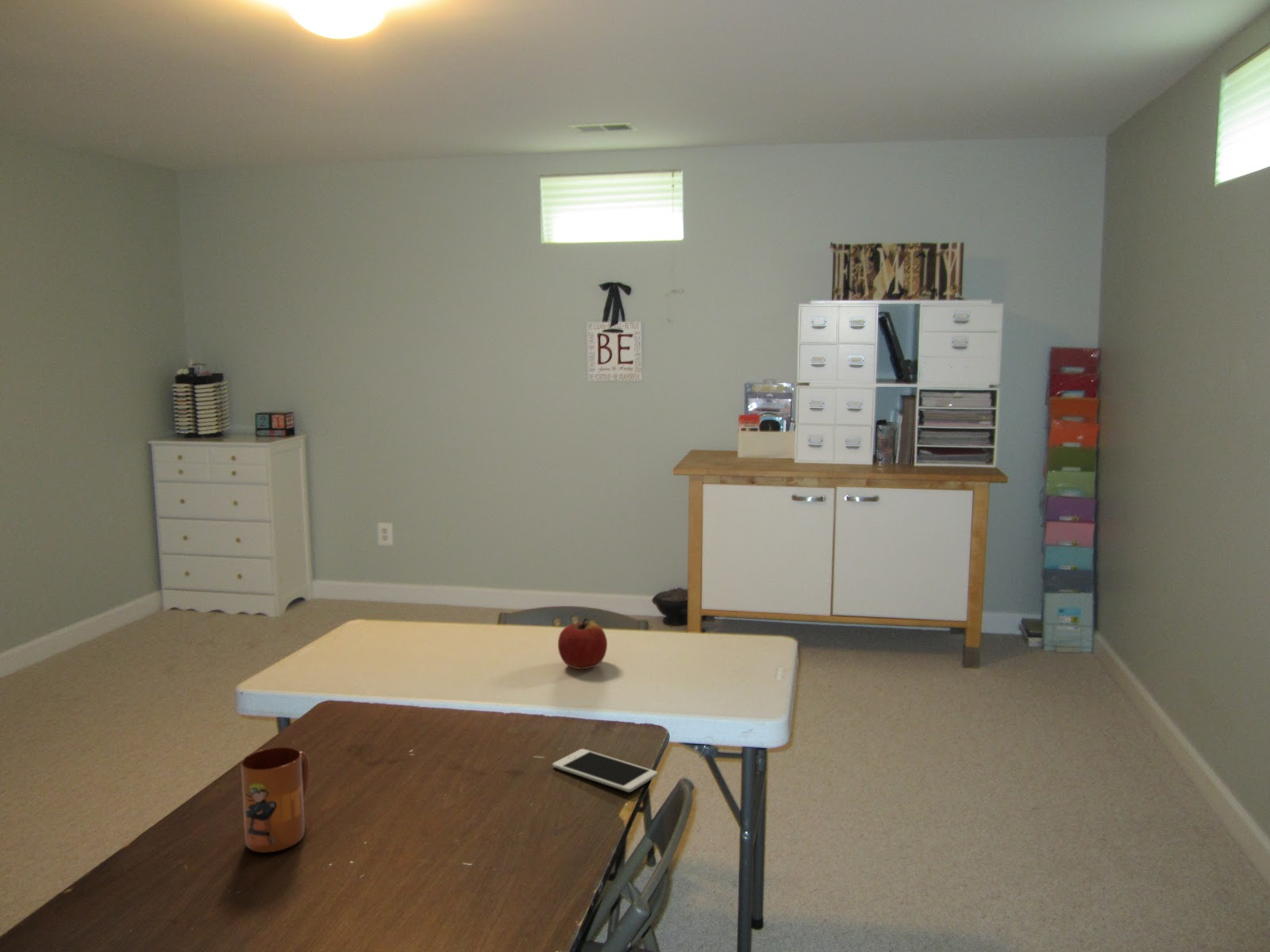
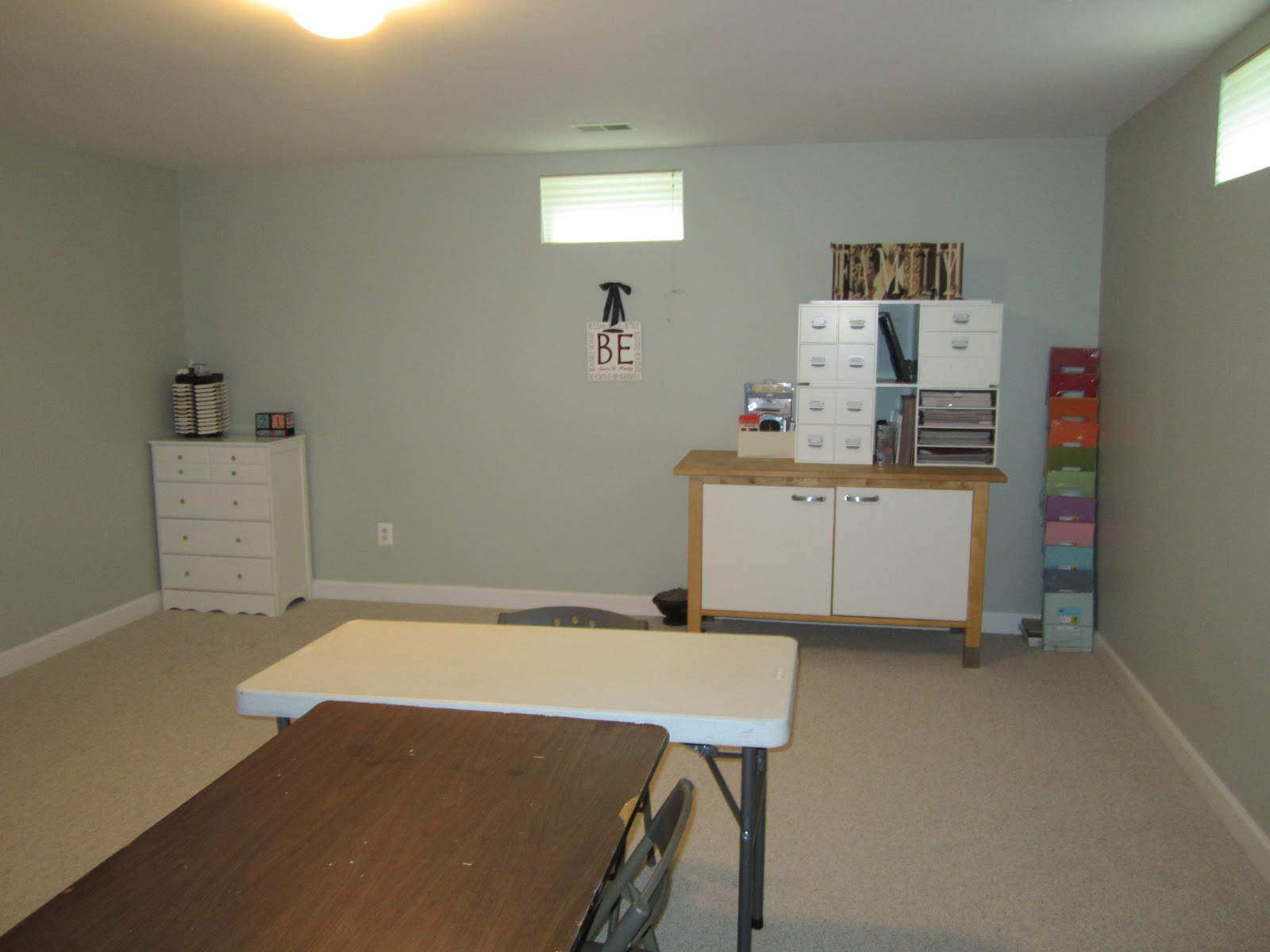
- apple [557,617,608,670]
- cell phone [552,748,658,793]
- mug [241,747,310,854]
